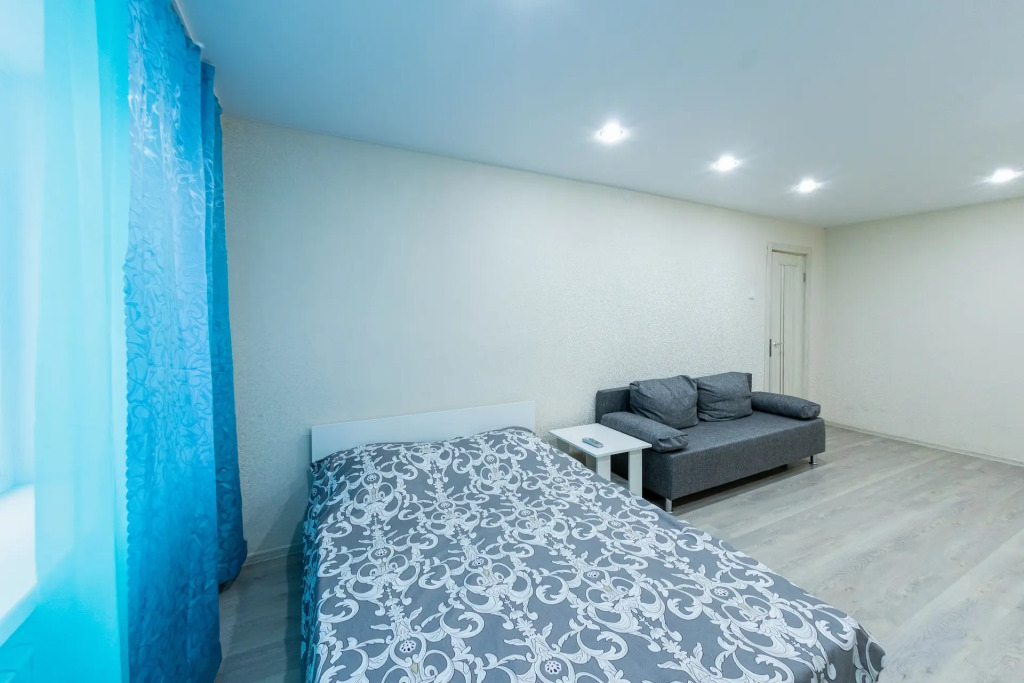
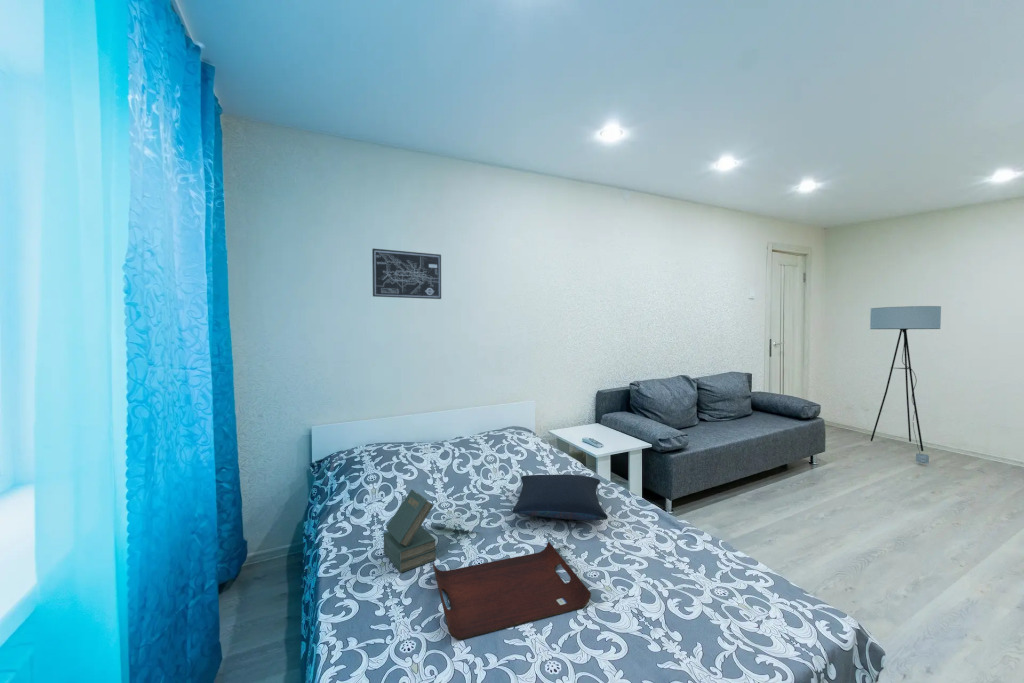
+ wall art [371,248,442,300]
+ serving tray [432,541,592,641]
+ pillow [511,473,609,521]
+ floor lamp [869,305,942,465]
+ book [383,488,437,574]
